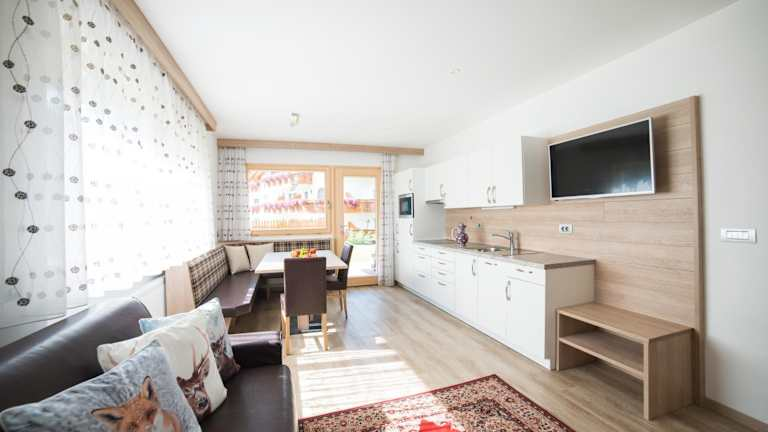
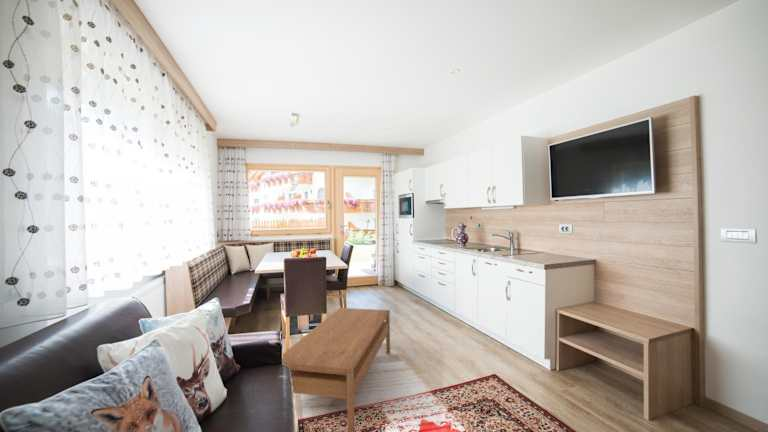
+ coffee table [281,307,391,432]
